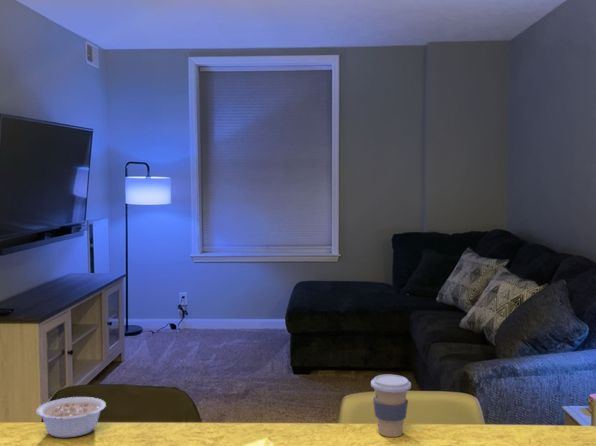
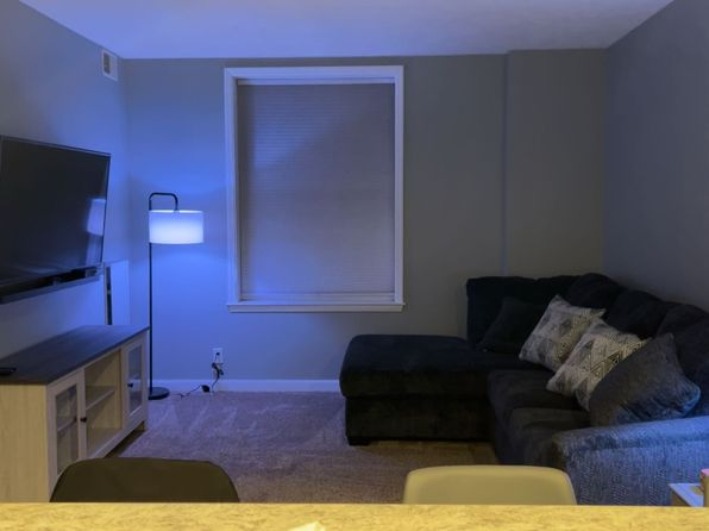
- legume [35,396,107,438]
- coffee cup [370,374,412,438]
